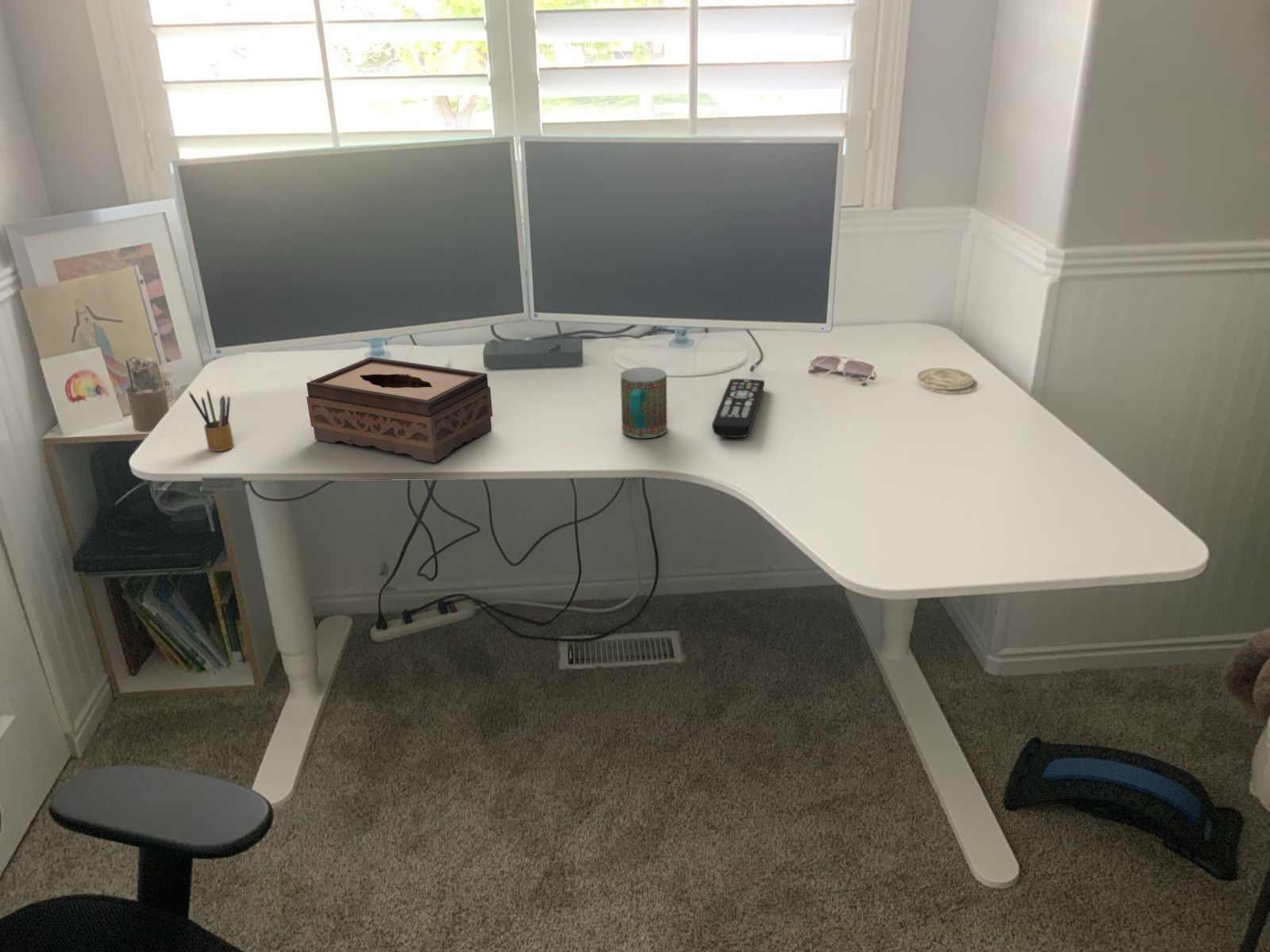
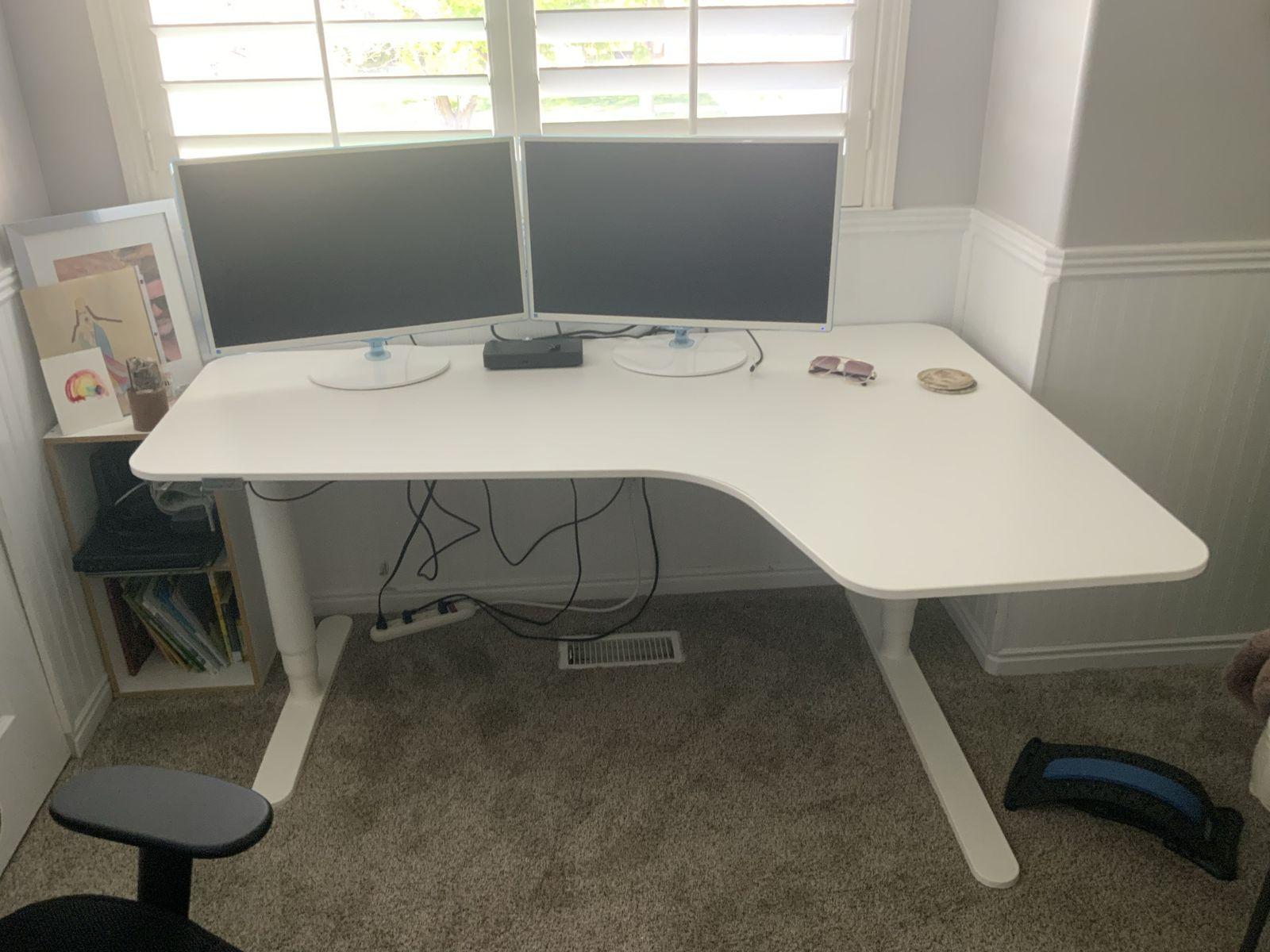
- remote control [711,378,765,439]
- pencil box [187,389,235,452]
- tissue box [306,356,494,463]
- mug [620,367,668,439]
